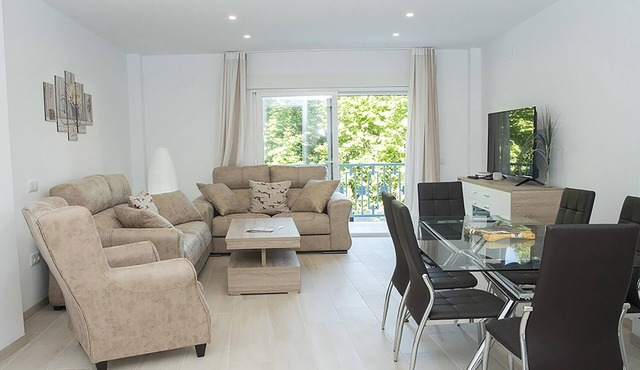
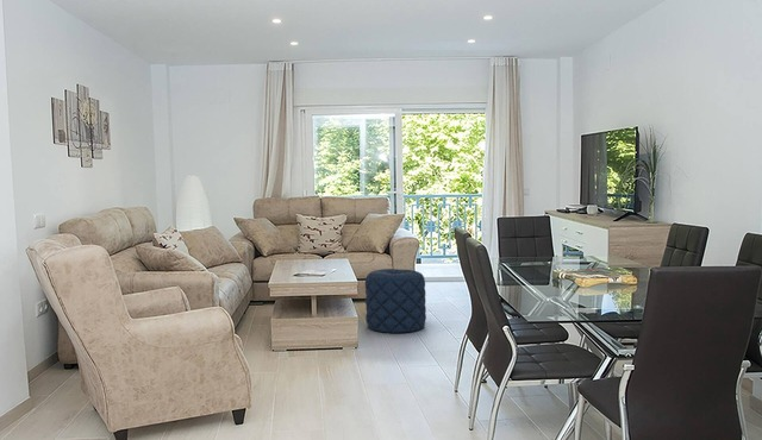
+ pouf [364,268,427,334]
